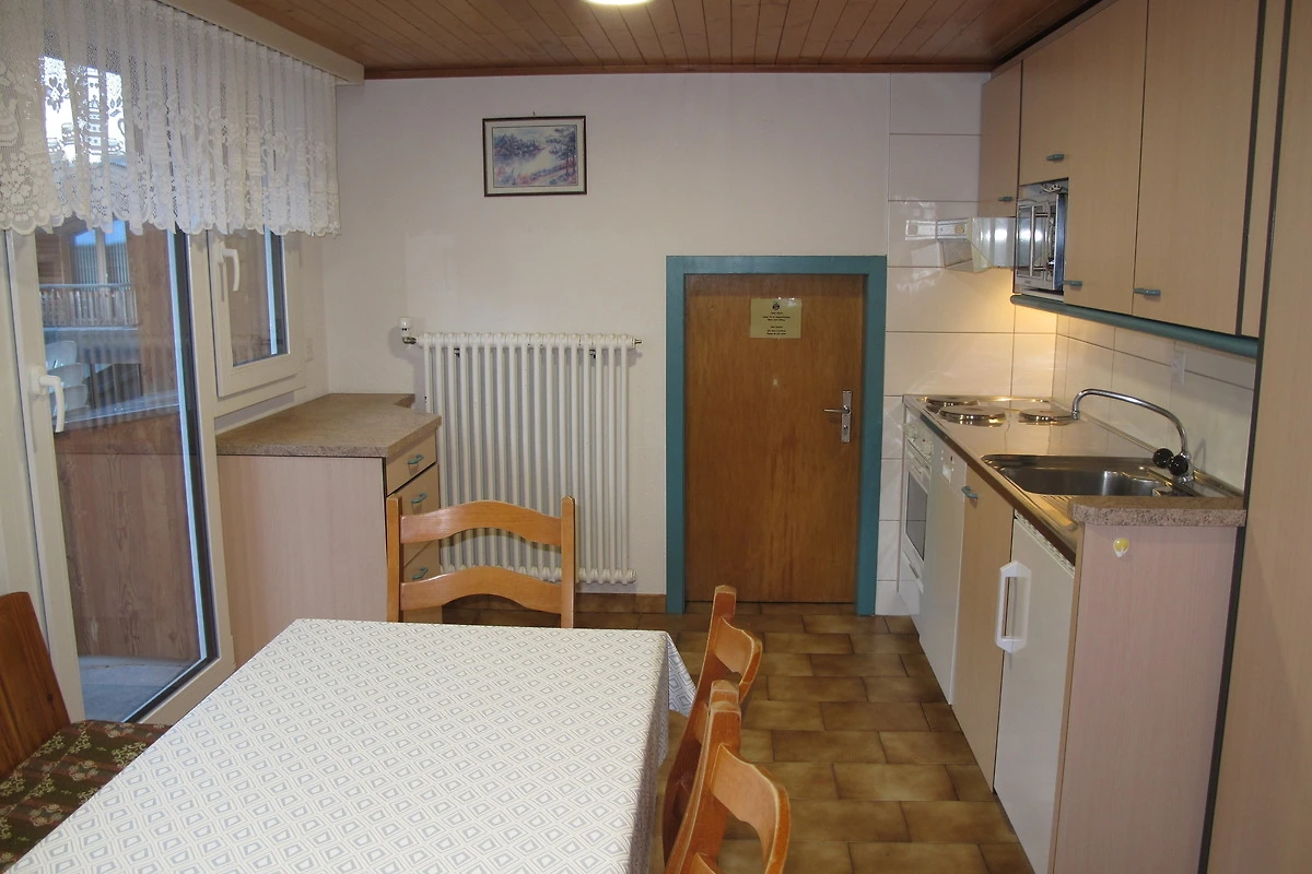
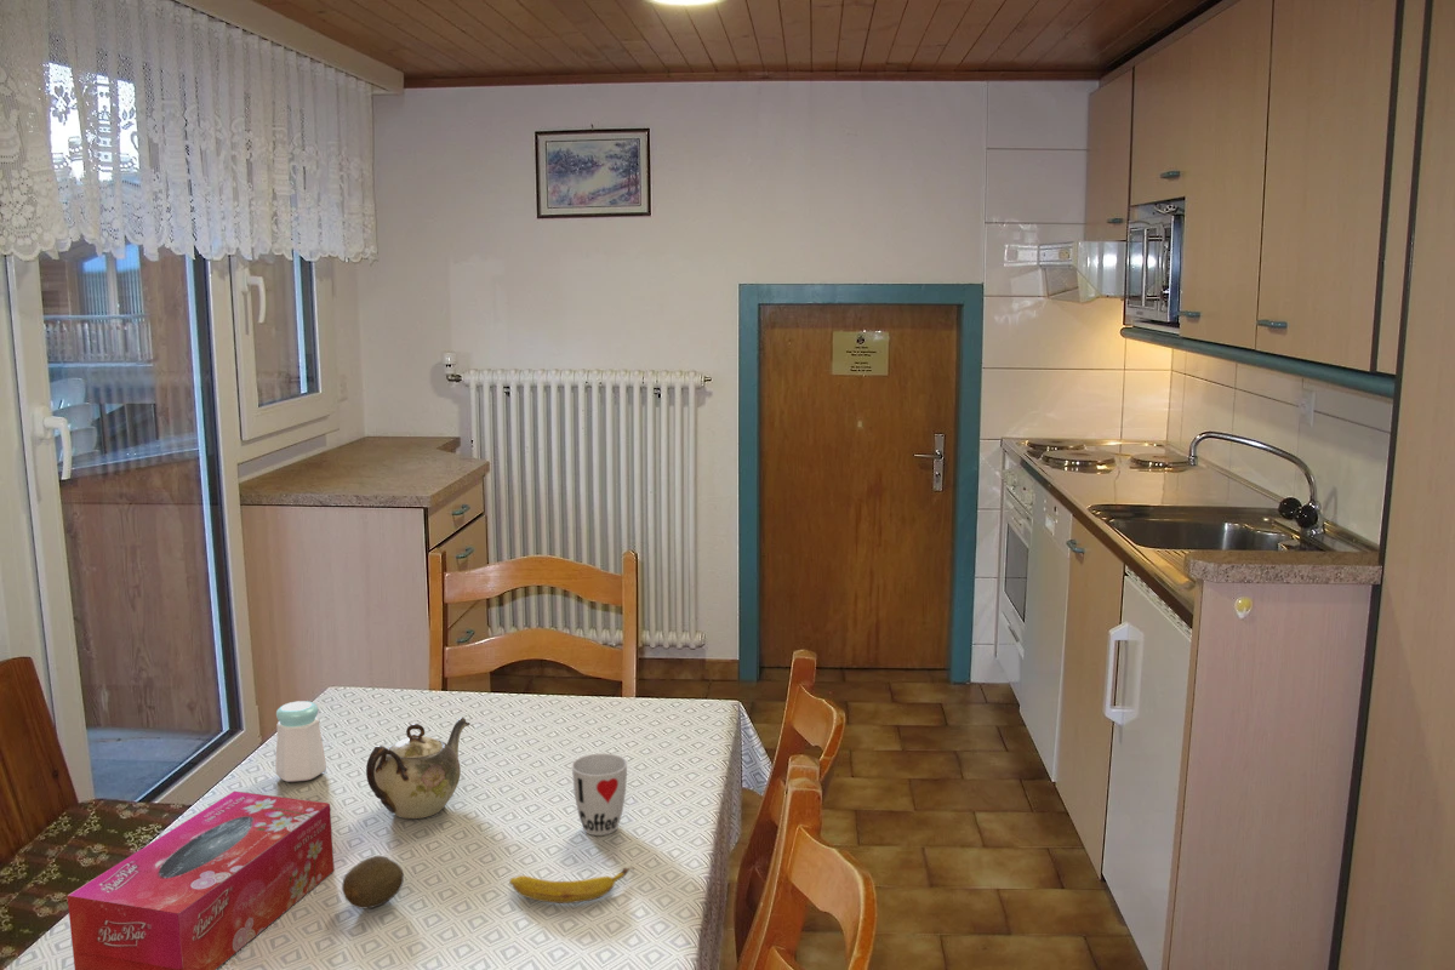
+ tissue box [67,791,335,970]
+ banana [508,866,635,905]
+ salt shaker [274,700,327,783]
+ fruit [341,855,405,909]
+ cup [571,752,628,837]
+ teapot [365,717,472,820]
